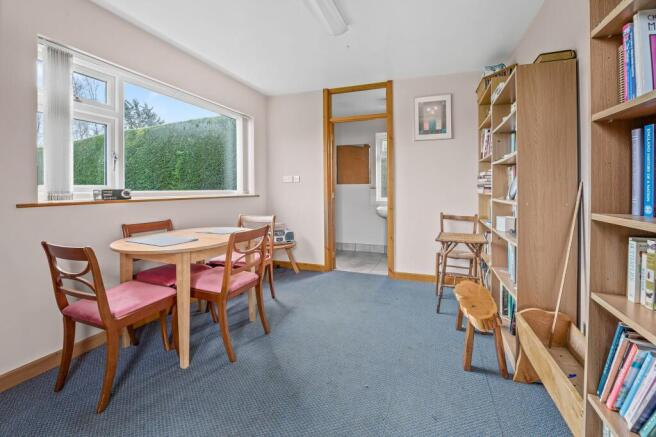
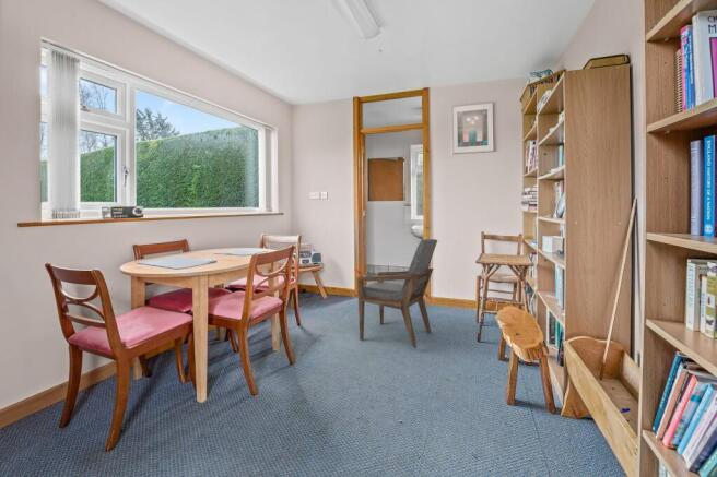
+ armchair [356,238,438,349]
